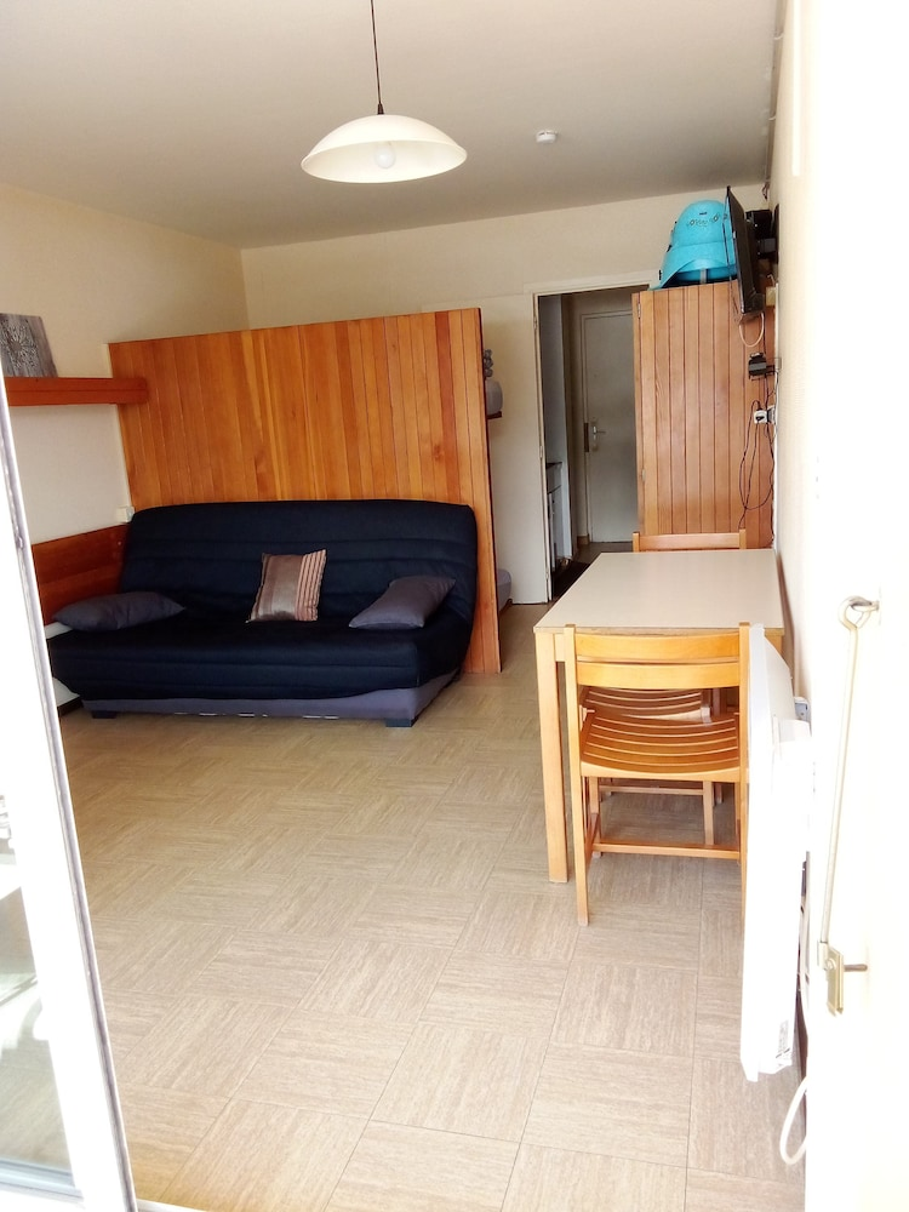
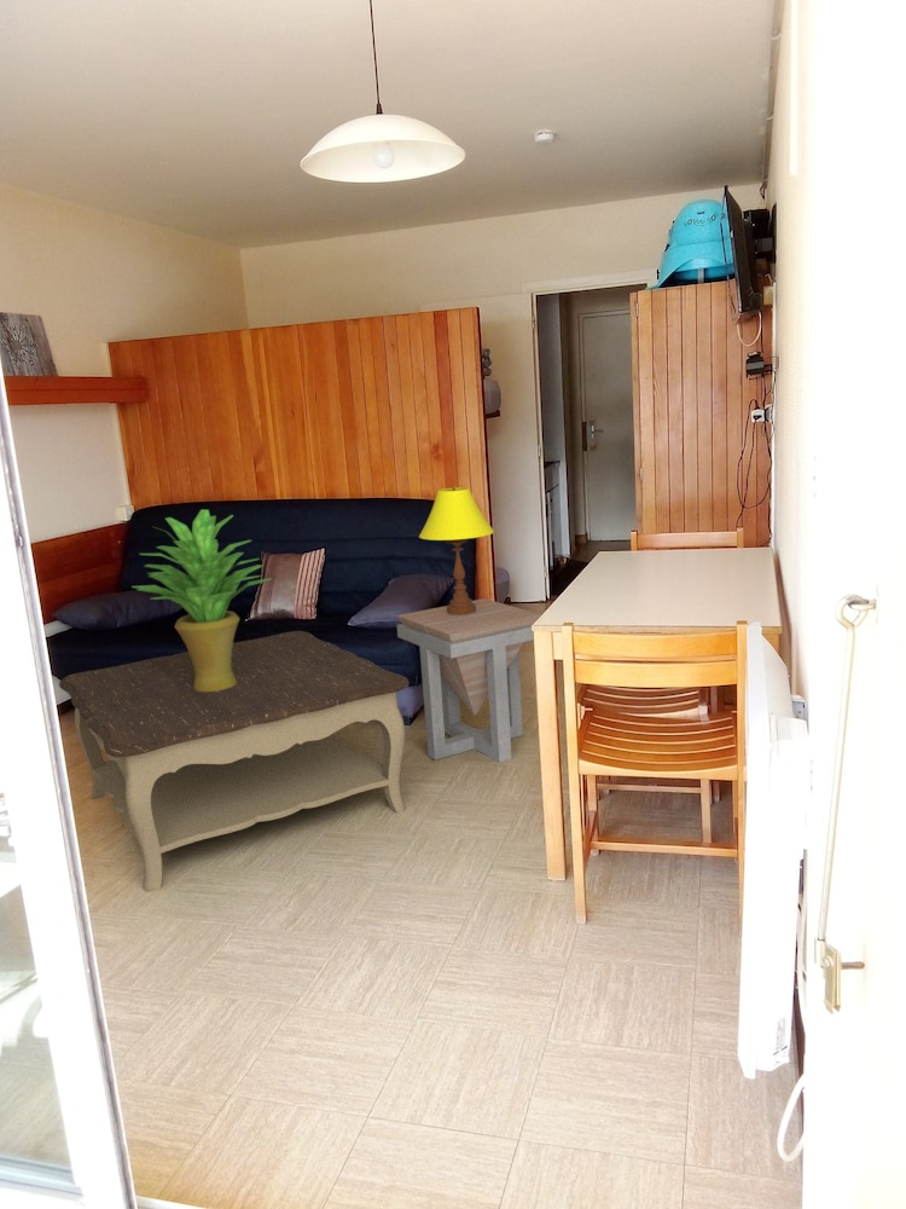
+ potted plant [130,509,273,692]
+ side table [396,597,542,763]
+ table lamp [418,486,495,615]
+ coffee table [58,630,411,893]
